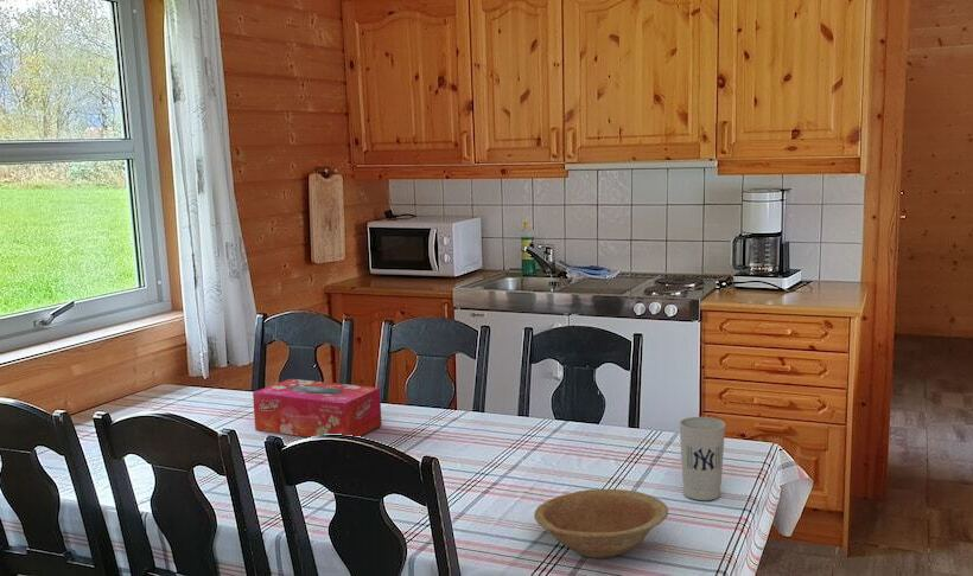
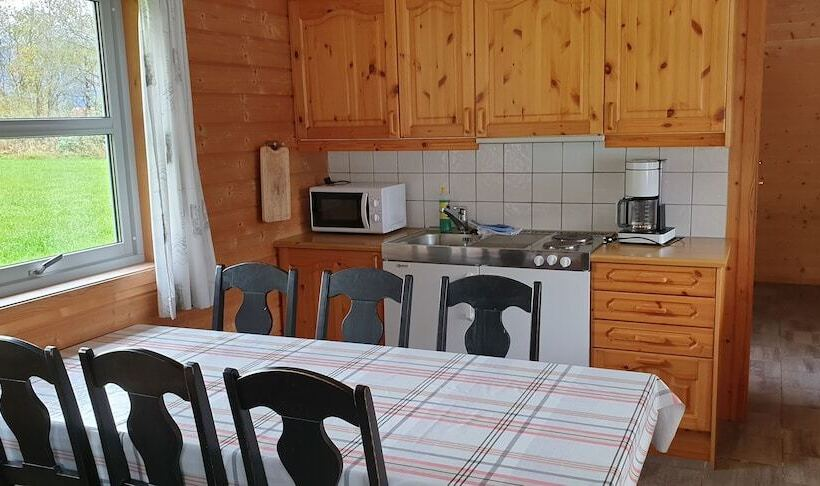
- tissue box [252,378,383,439]
- cup [678,416,726,501]
- bowl [533,488,669,559]
